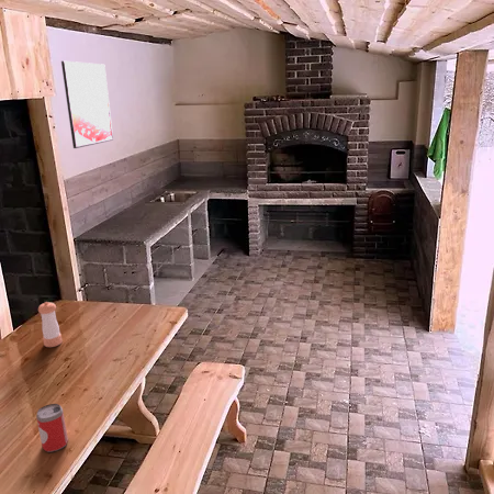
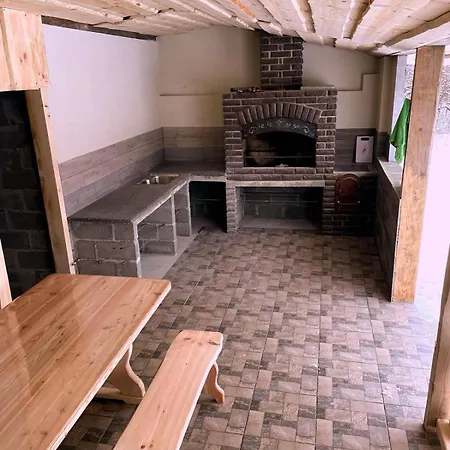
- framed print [60,60,114,149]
- pepper shaker [37,301,64,348]
- beer can [35,403,69,453]
